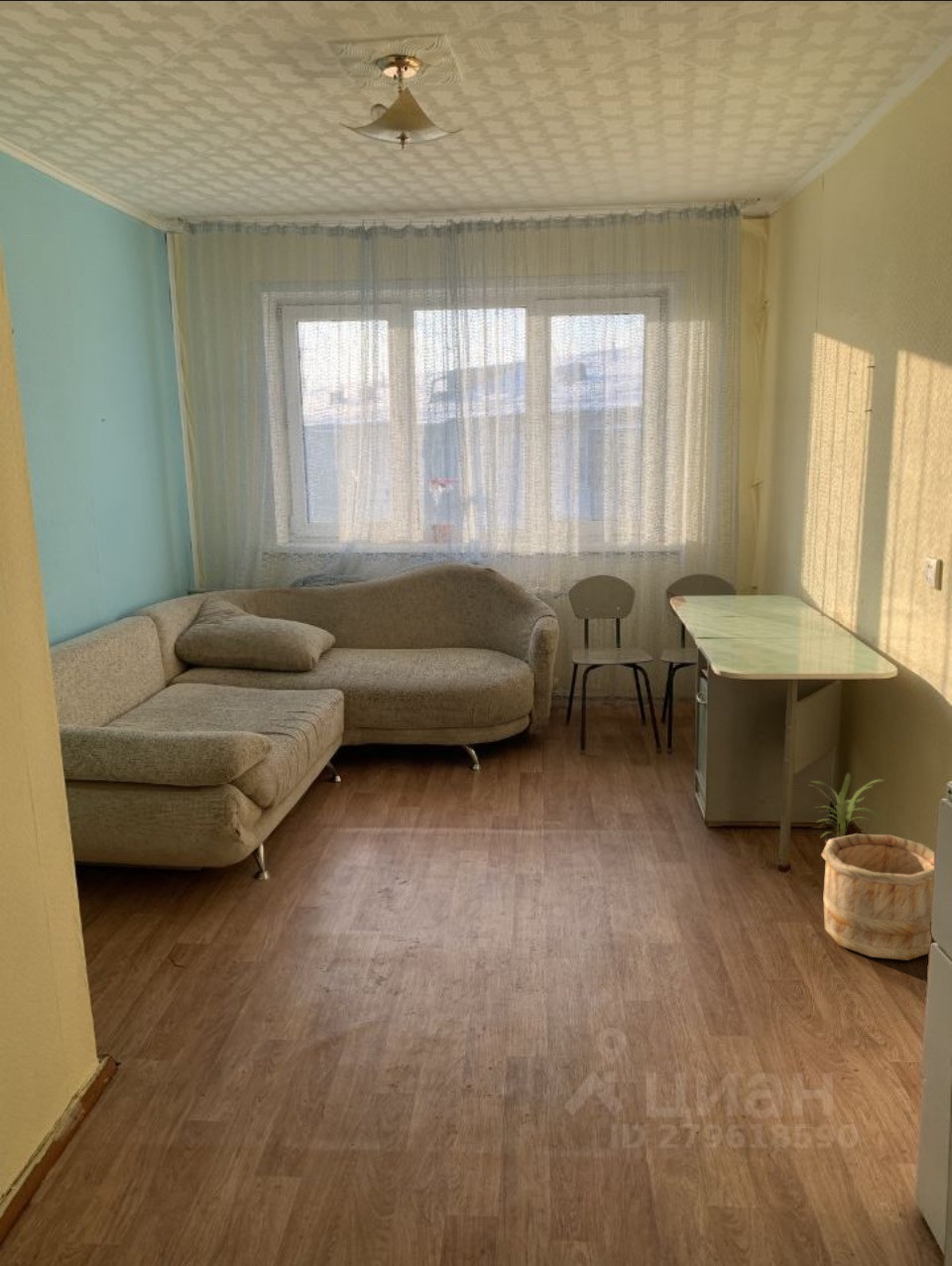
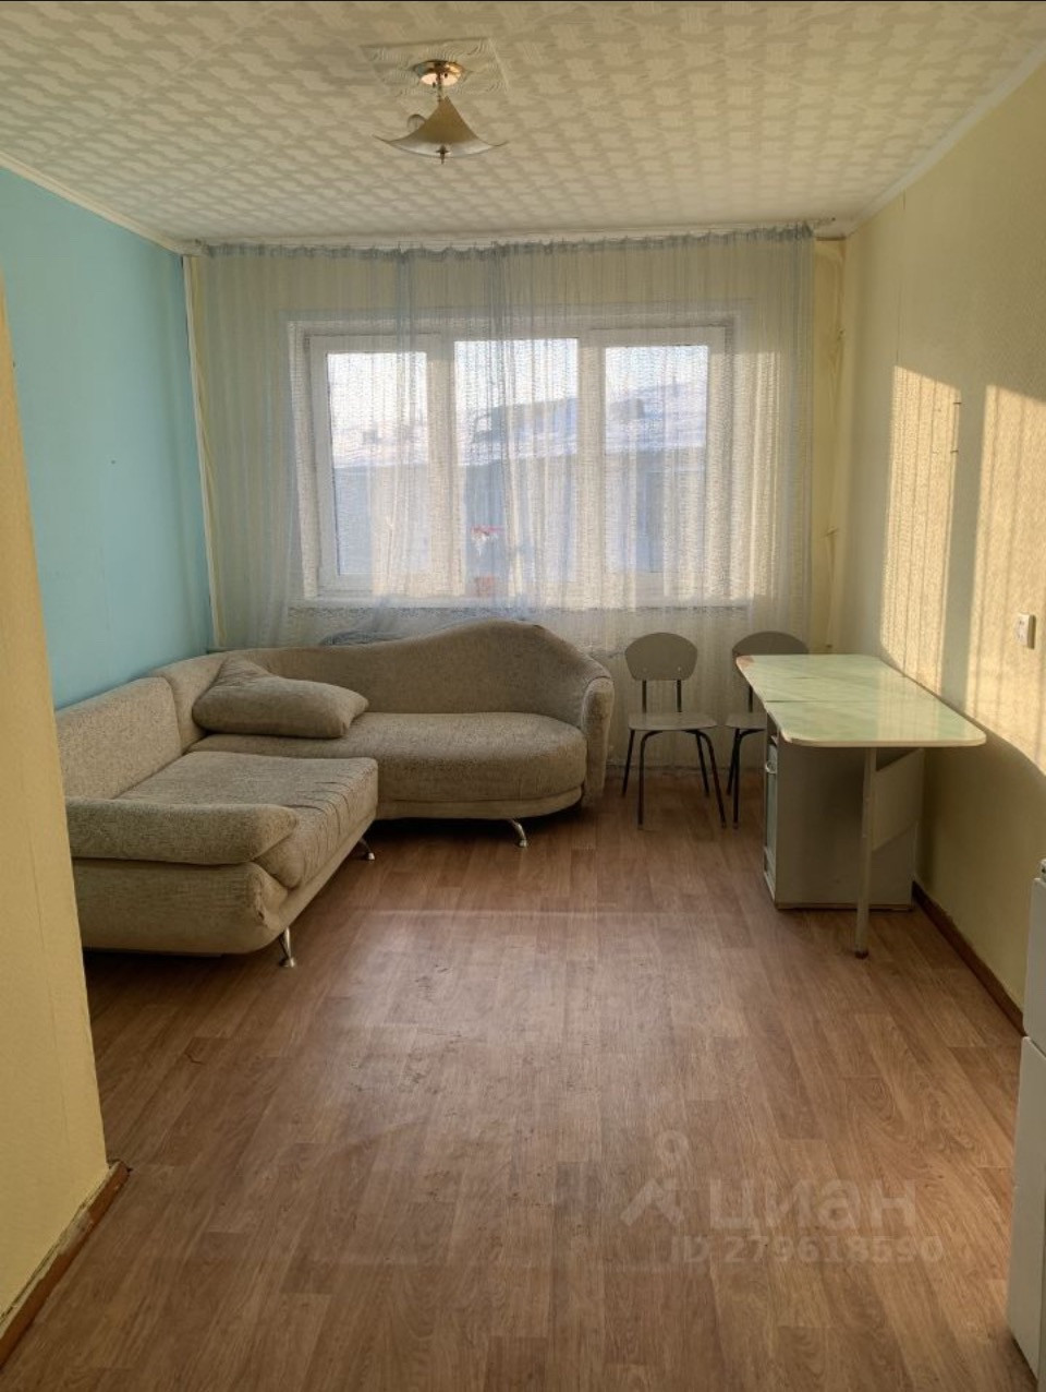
- potted plant [808,772,886,844]
- wooden bucket [820,832,935,961]
